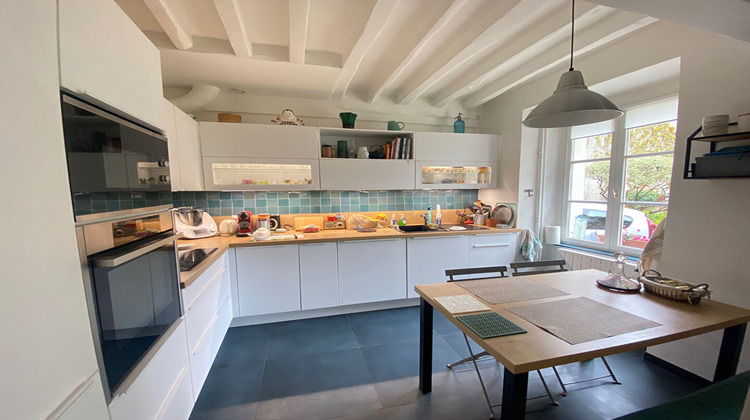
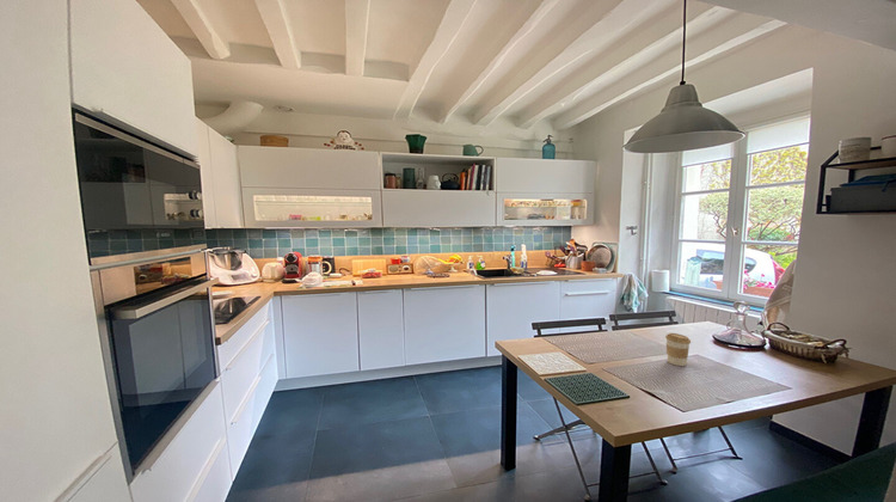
+ coffee cup [664,332,692,367]
